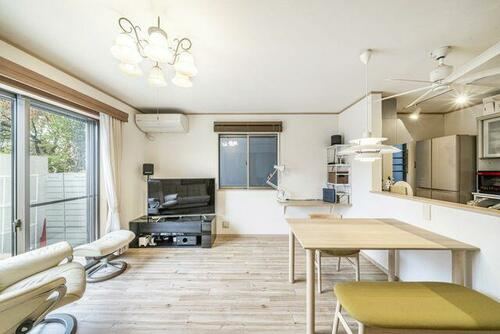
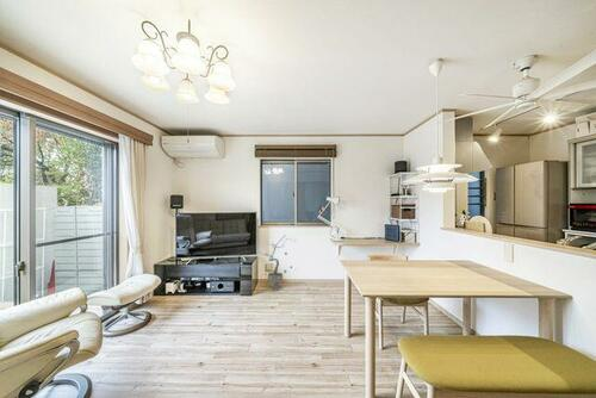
+ potted tree [257,236,298,292]
